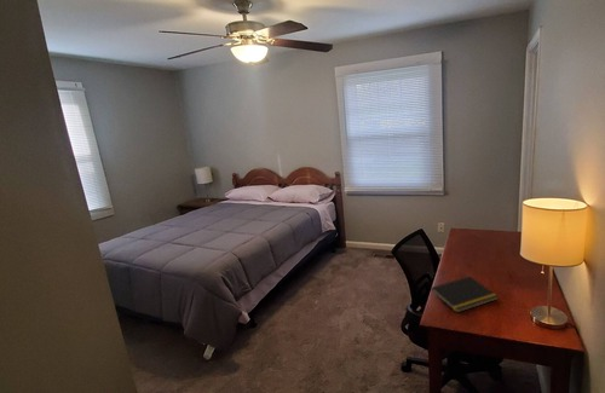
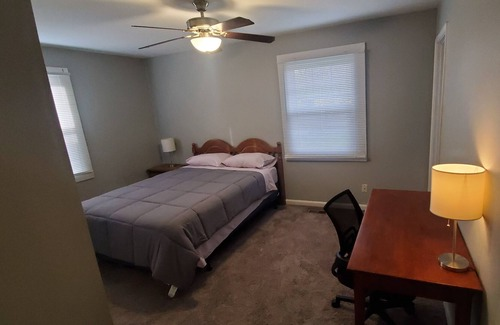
- notepad [430,274,500,313]
